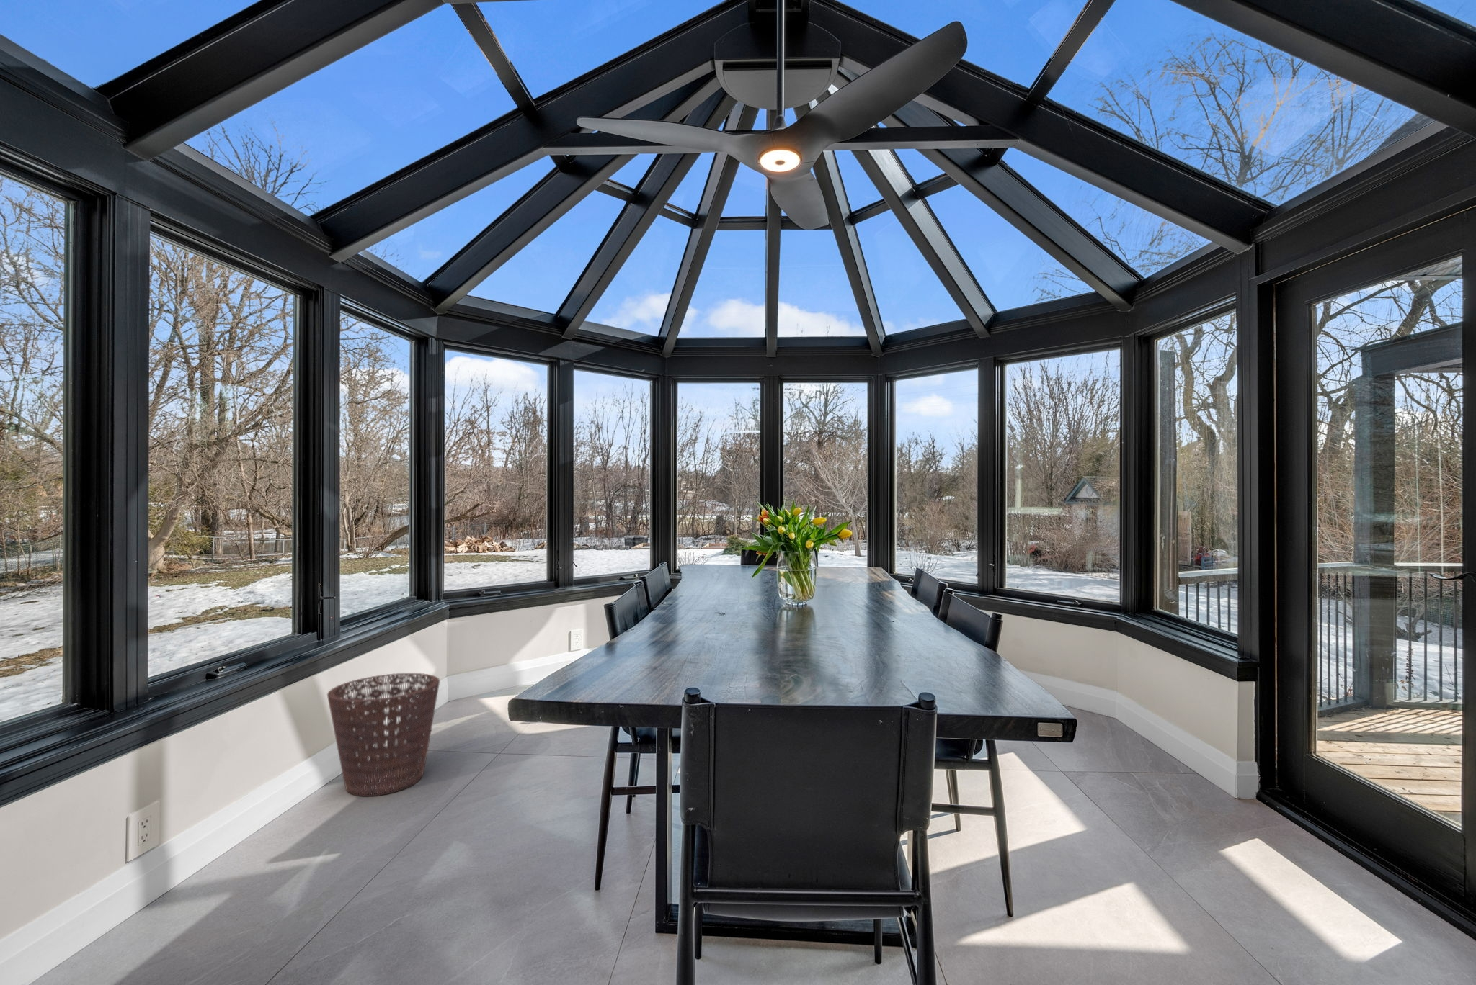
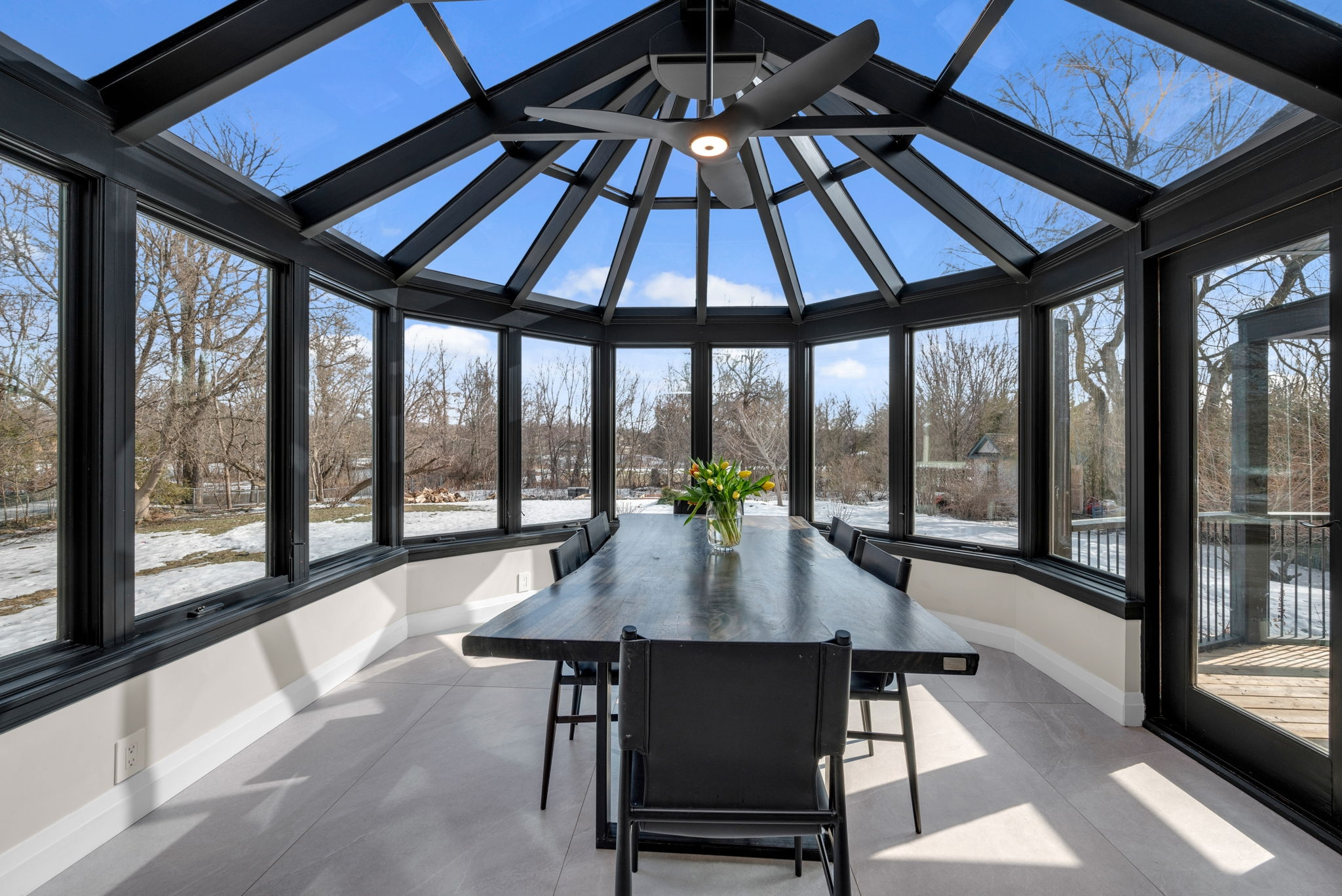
- basket [327,673,440,797]
